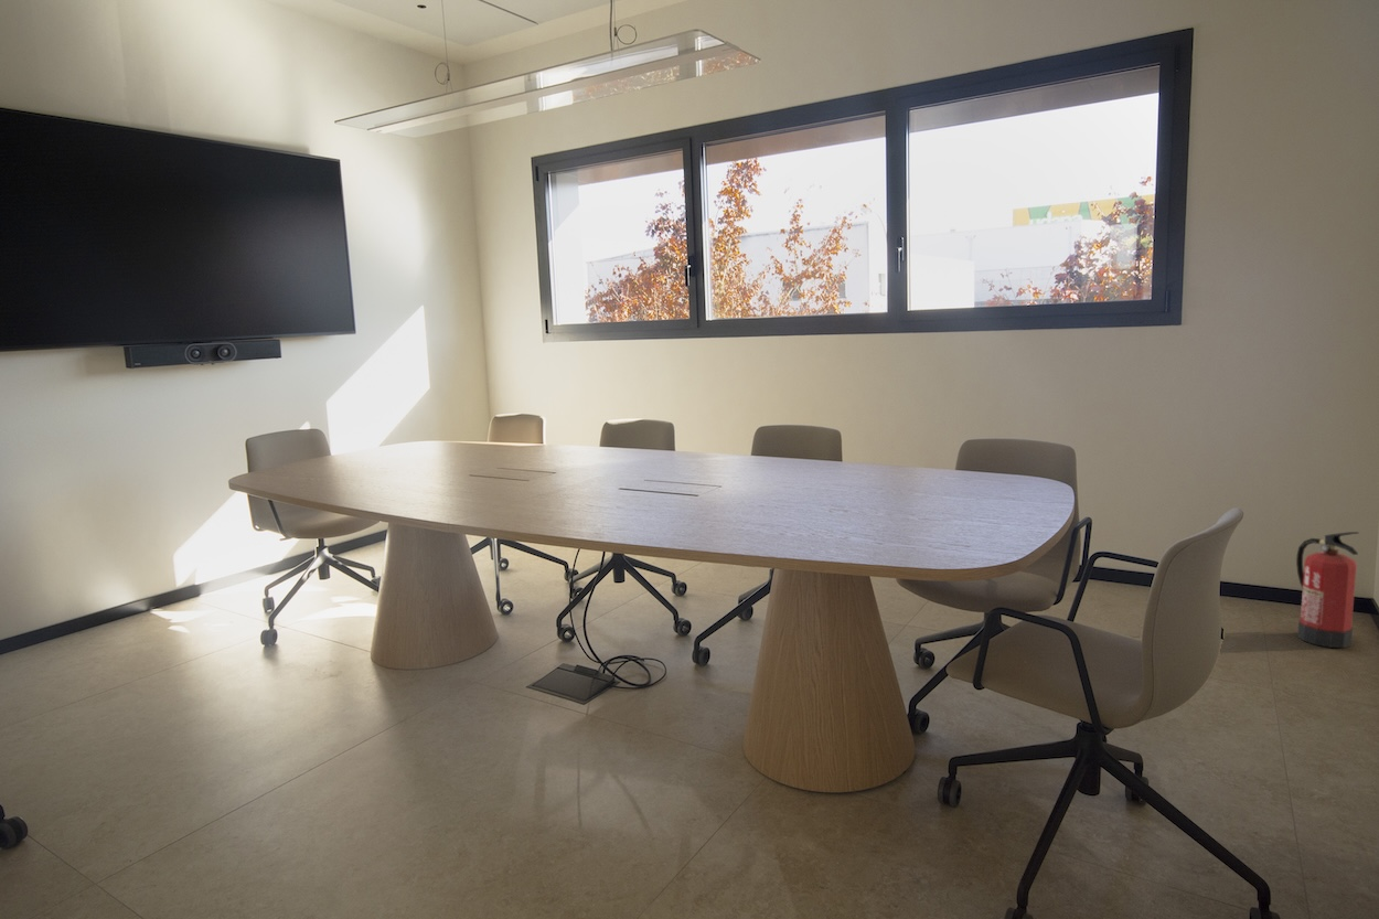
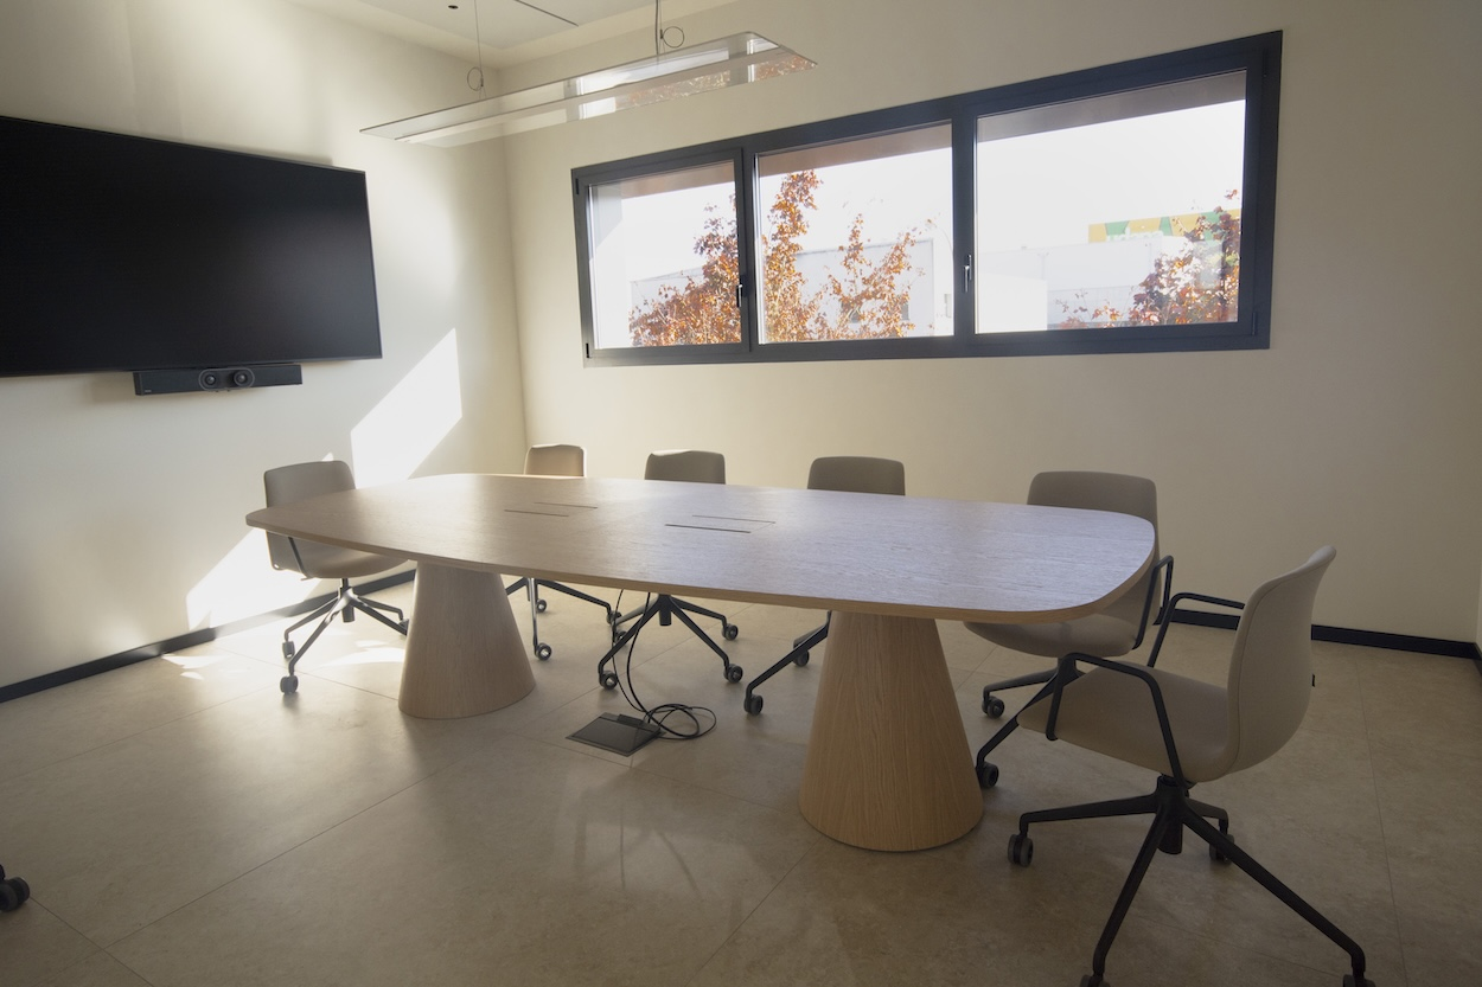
- fire extinguisher [1295,531,1360,649]
